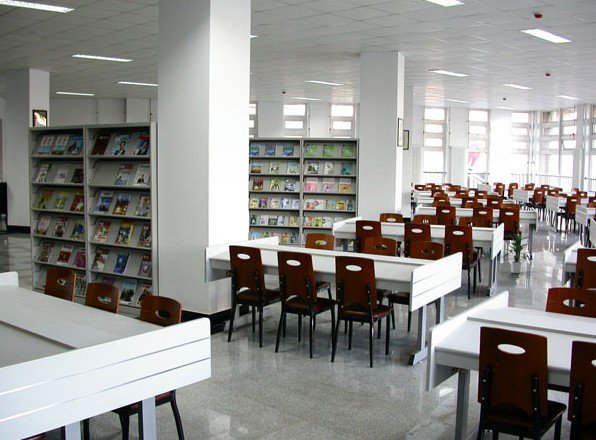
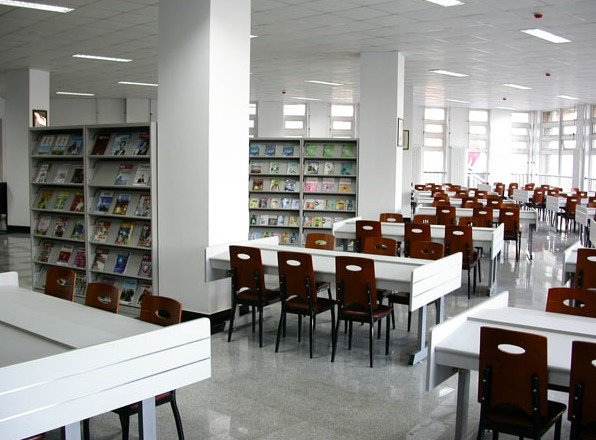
- indoor plant [502,233,535,274]
